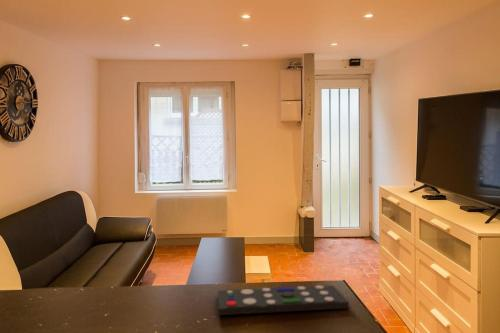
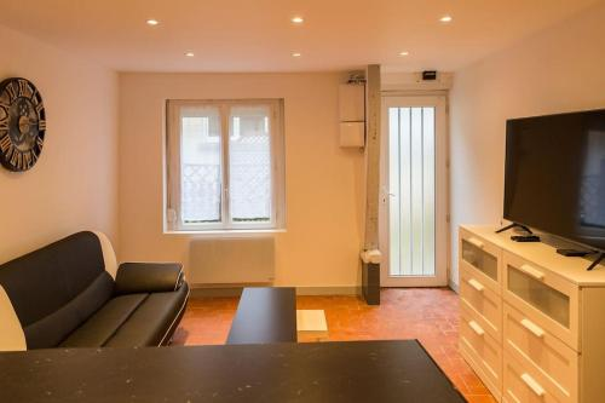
- remote control [217,284,350,316]
